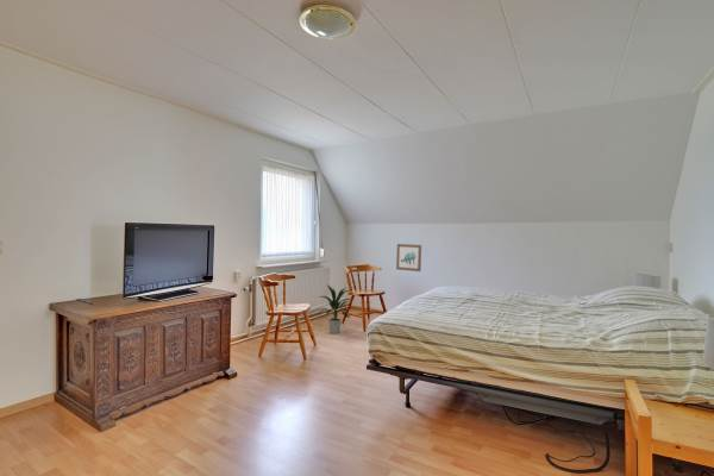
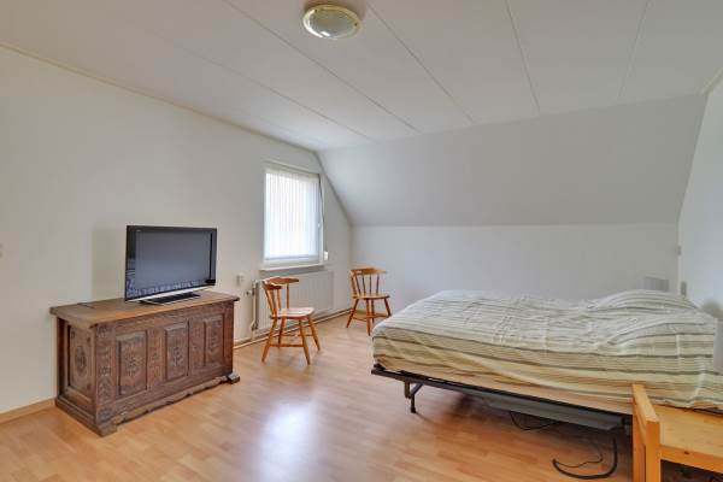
- wall art [395,243,422,273]
- indoor plant [317,283,352,334]
